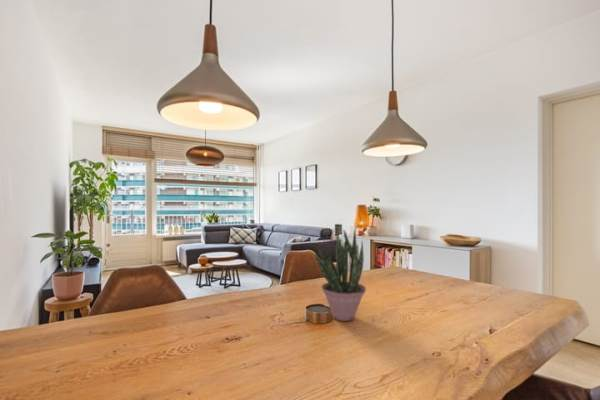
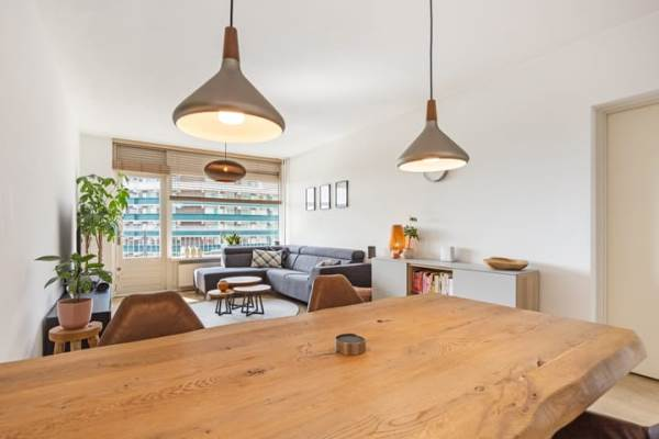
- potted plant [313,227,367,322]
